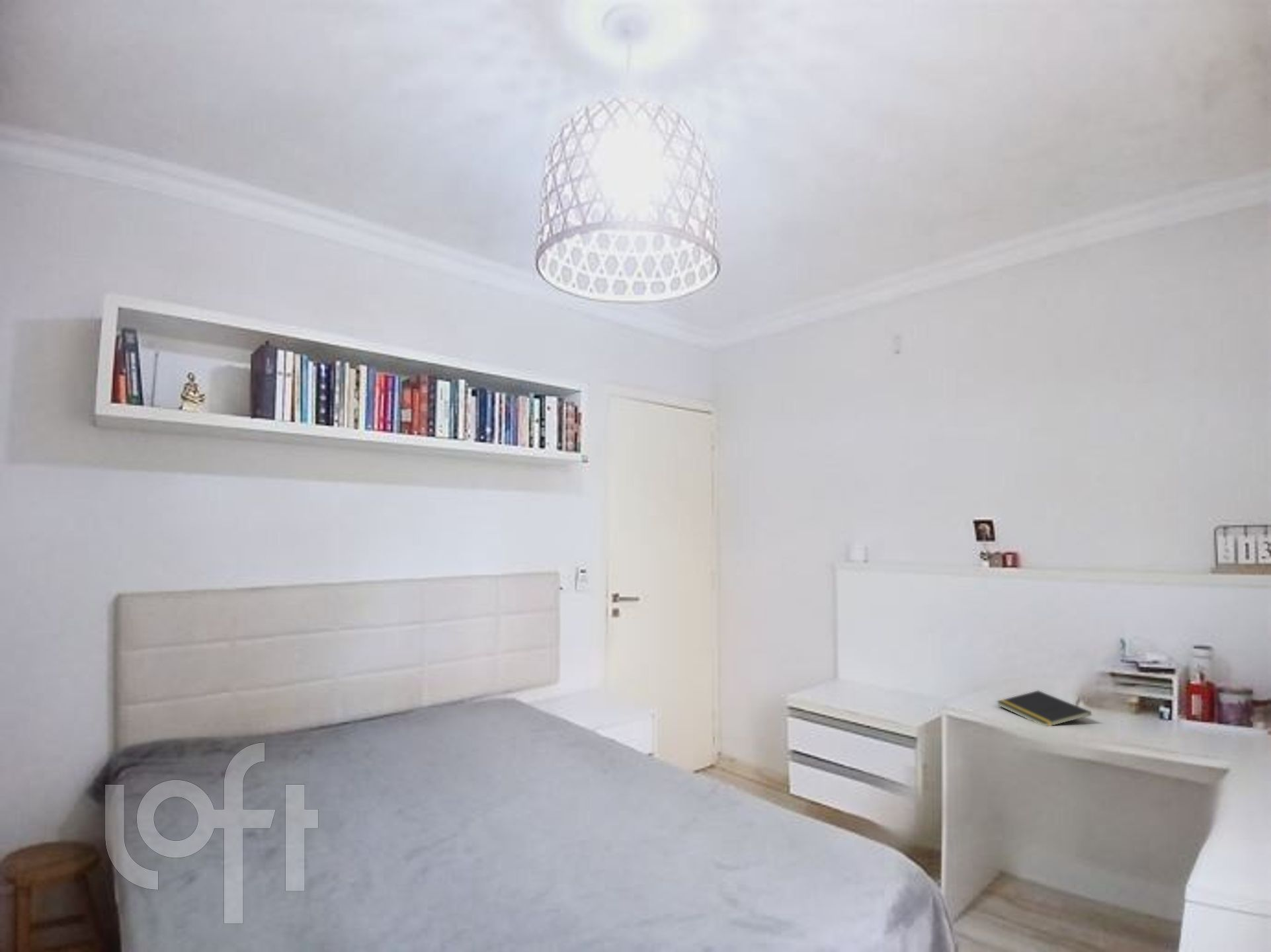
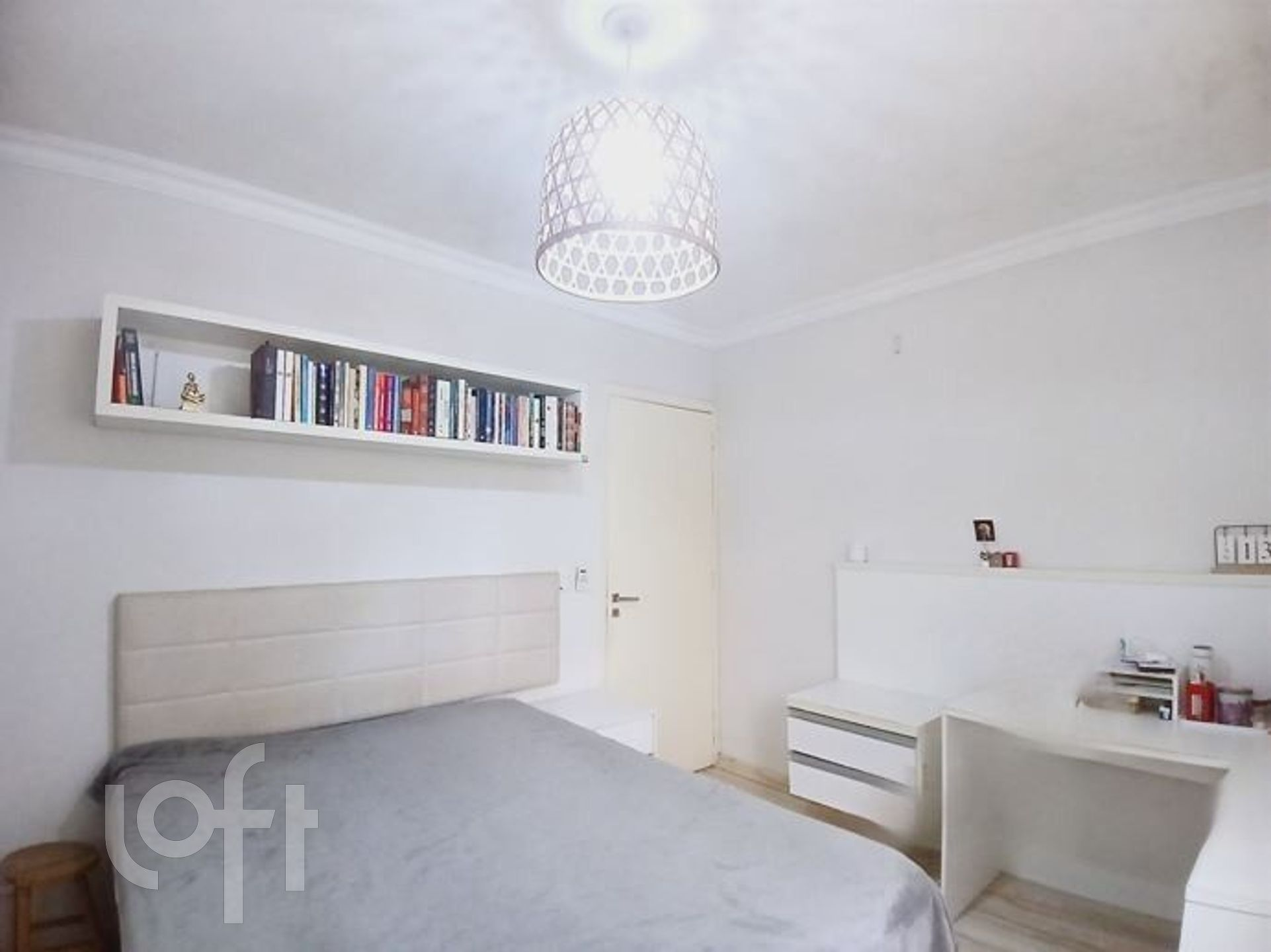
- notepad [996,690,1092,727]
